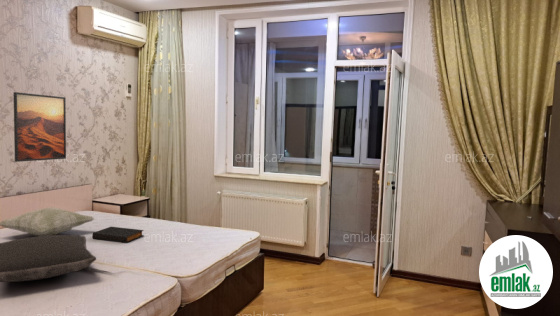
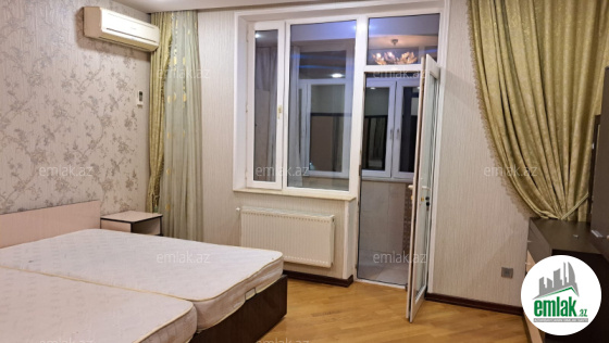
- pillow [0,234,97,283]
- book [91,226,145,244]
- decorative pillow [0,207,95,237]
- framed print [13,91,67,163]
